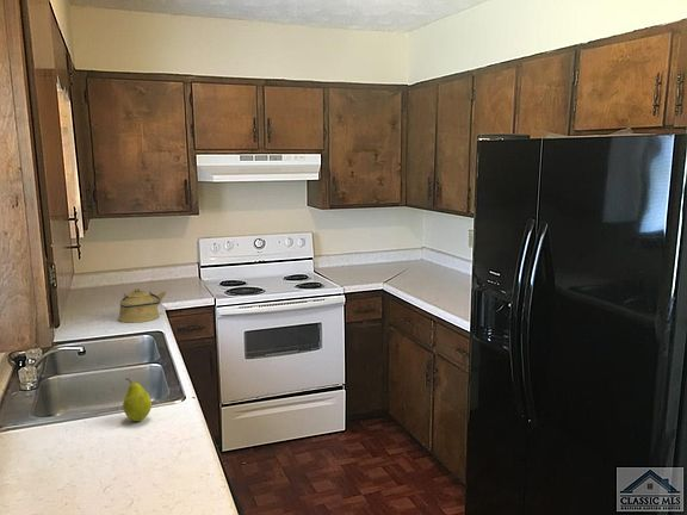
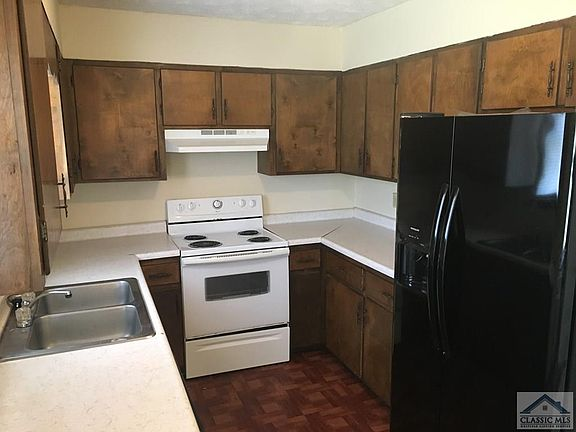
- fruit [122,378,153,423]
- kettle [118,287,167,324]
